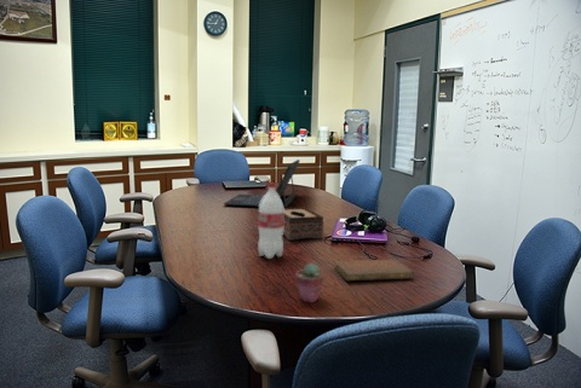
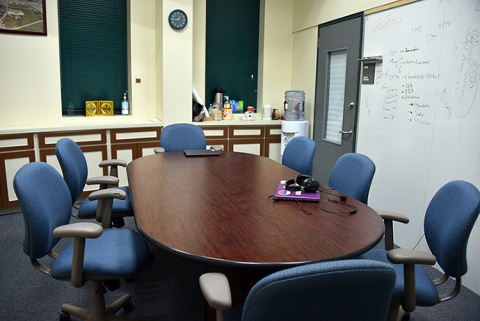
- bottle [257,183,284,260]
- tissue box [282,207,324,241]
- potted succulent [294,262,326,303]
- laptop [223,158,301,208]
- notebook [333,259,414,282]
